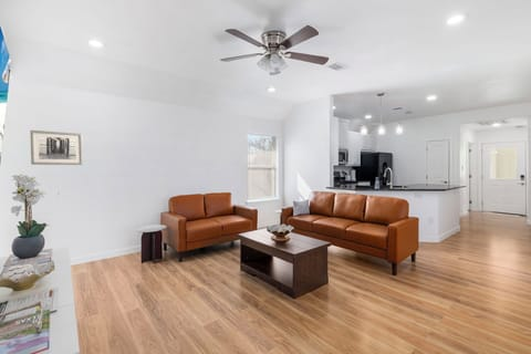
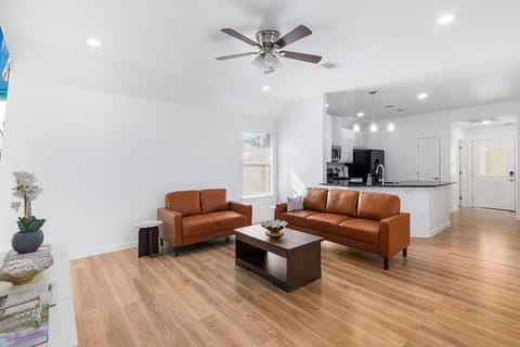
- wall art [29,129,84,166]
